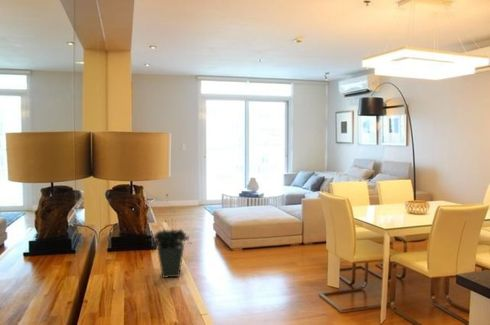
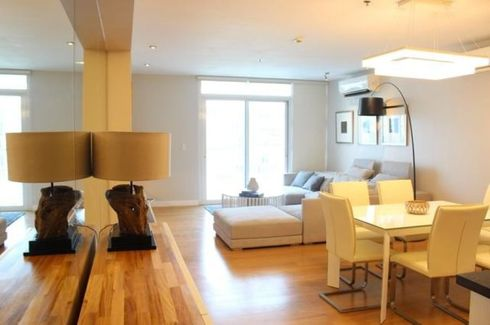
- potted plant [144,194,193,279]
